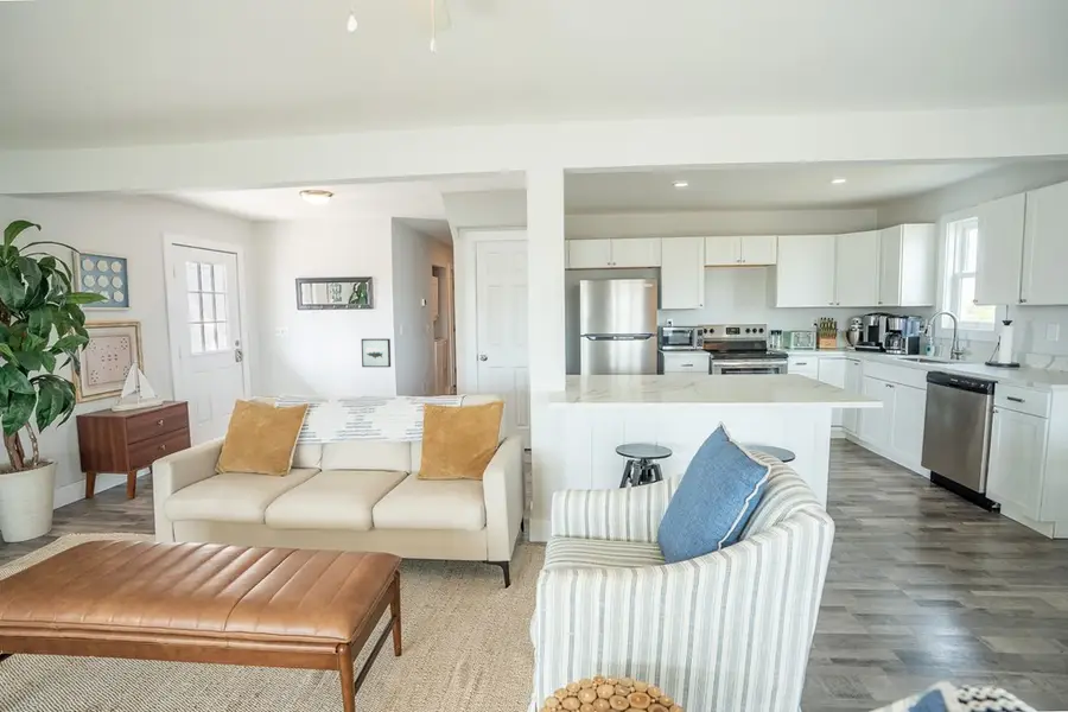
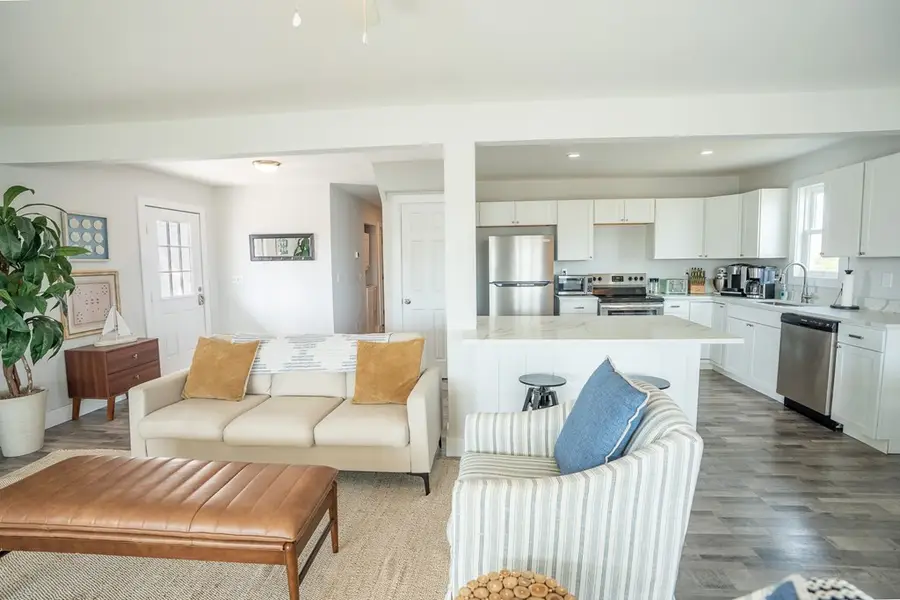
- wall art [361,338,392,368]
